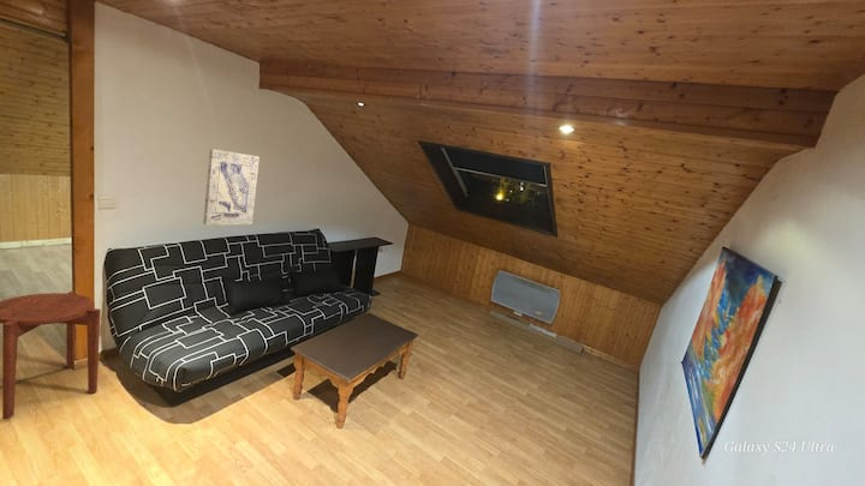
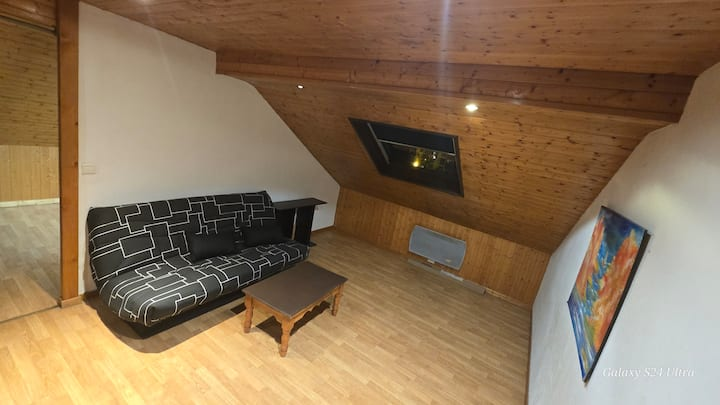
- wall art [202,148,261,226]
- side table [0,290,102,420]
